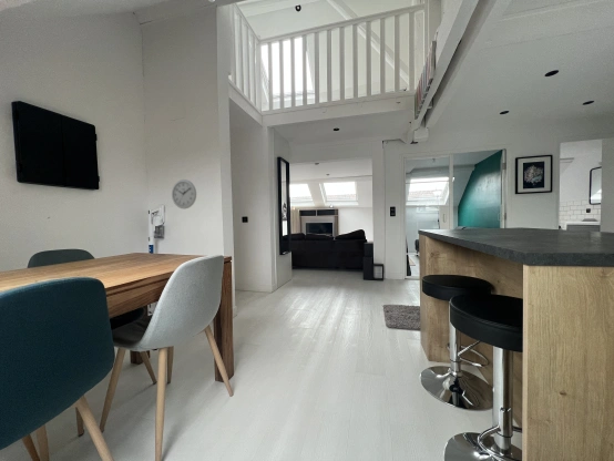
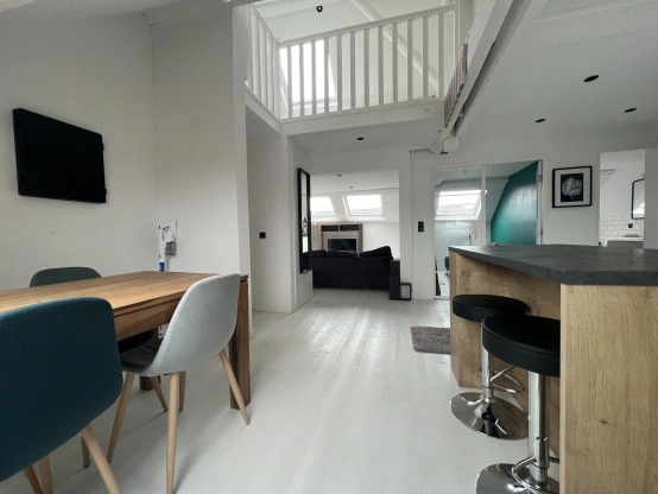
- wall clock [171,178,197,209]
